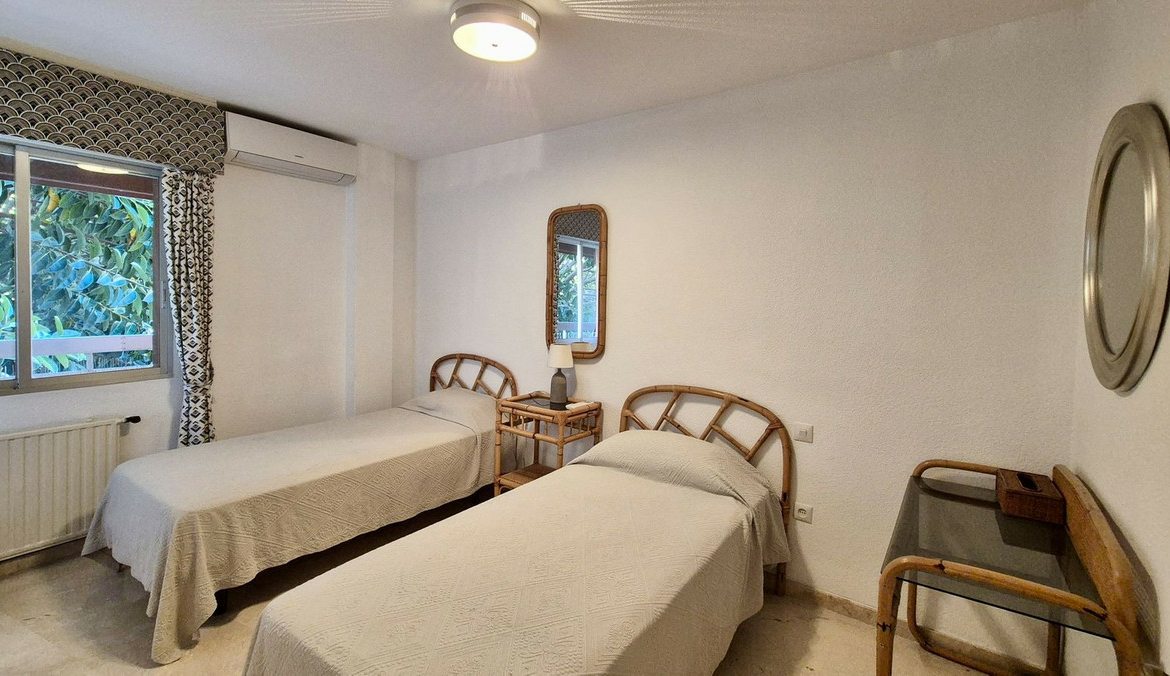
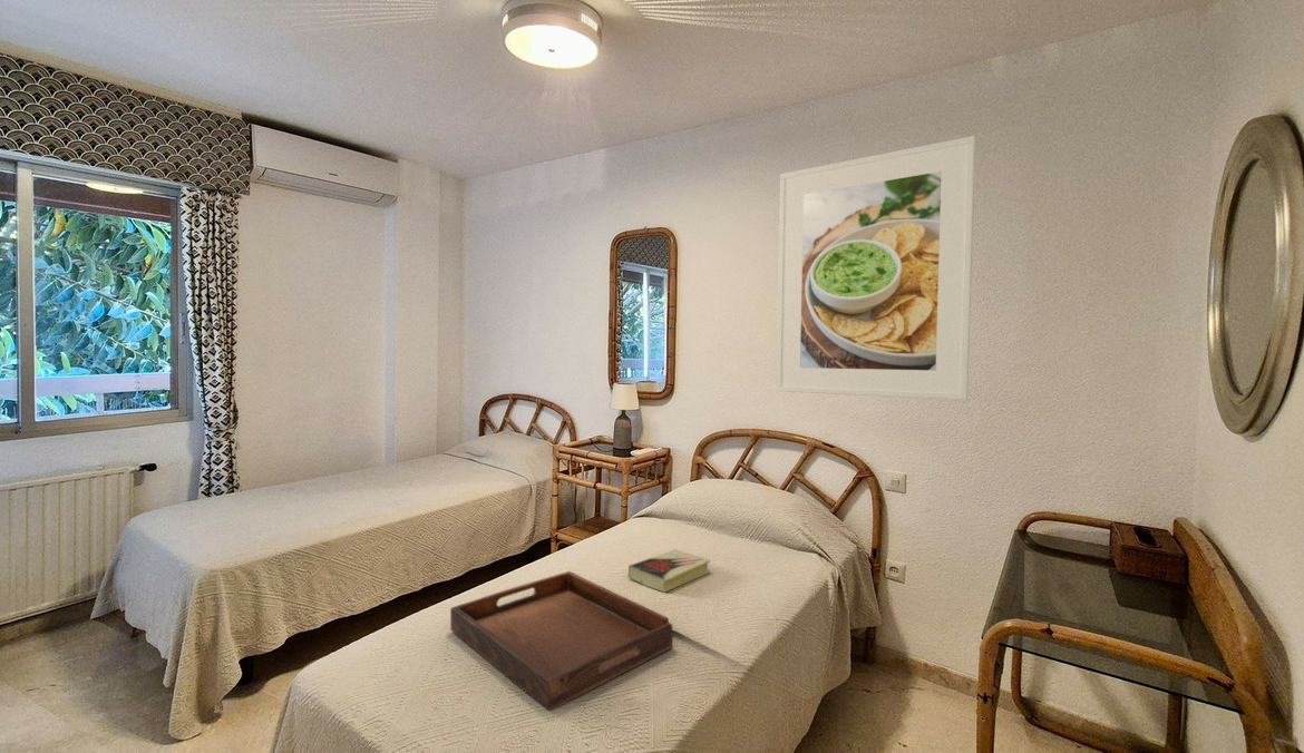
+ book [627,548,711,594]
+ serving tray [449,570,673,712]
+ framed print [776,135,976,401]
